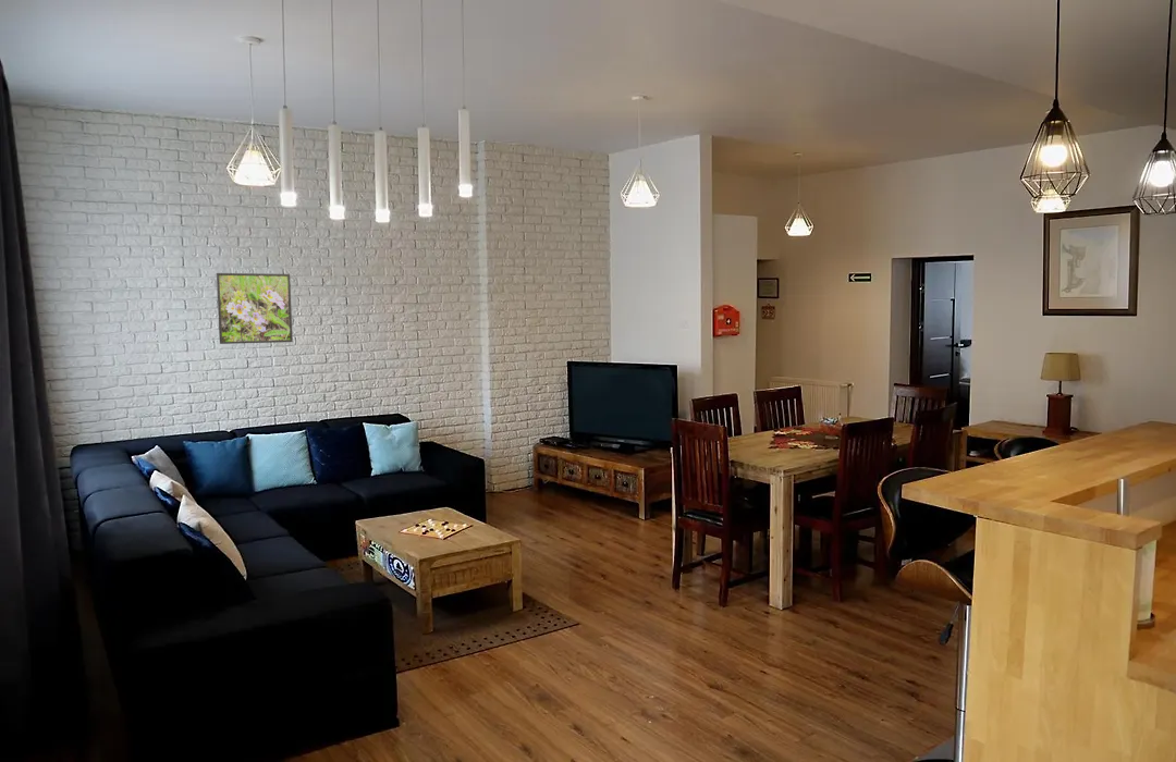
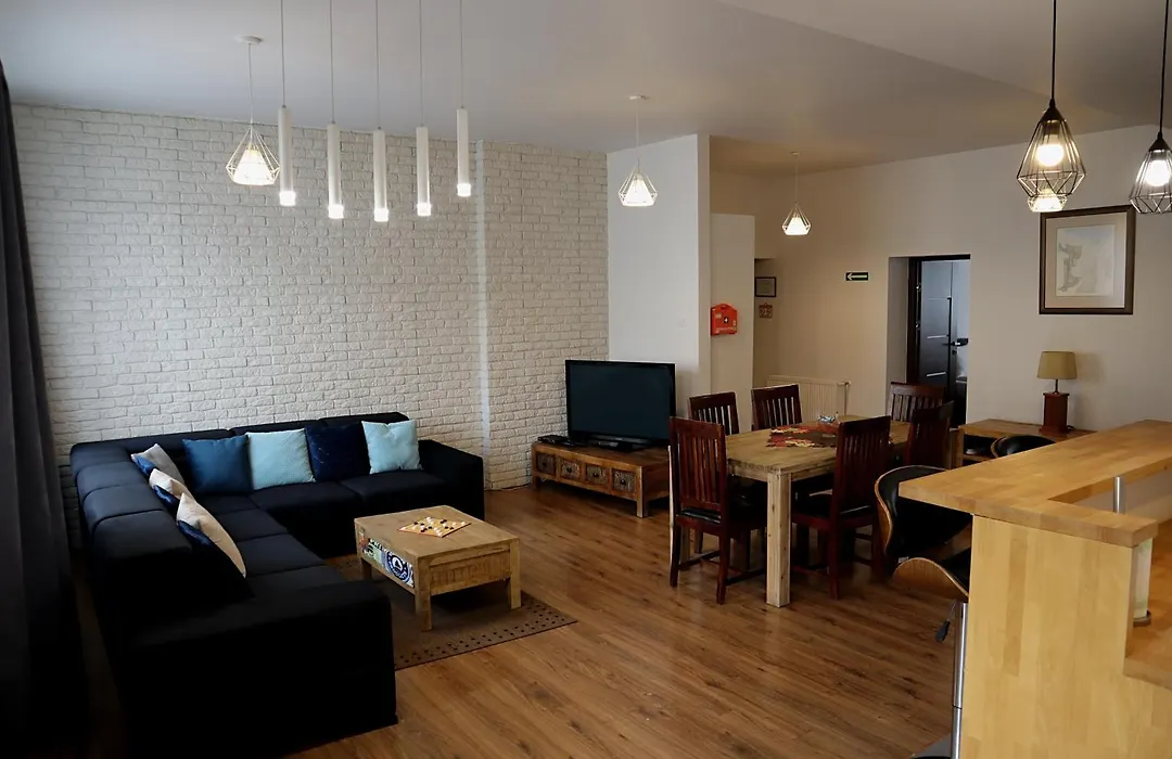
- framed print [216,272,294,345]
